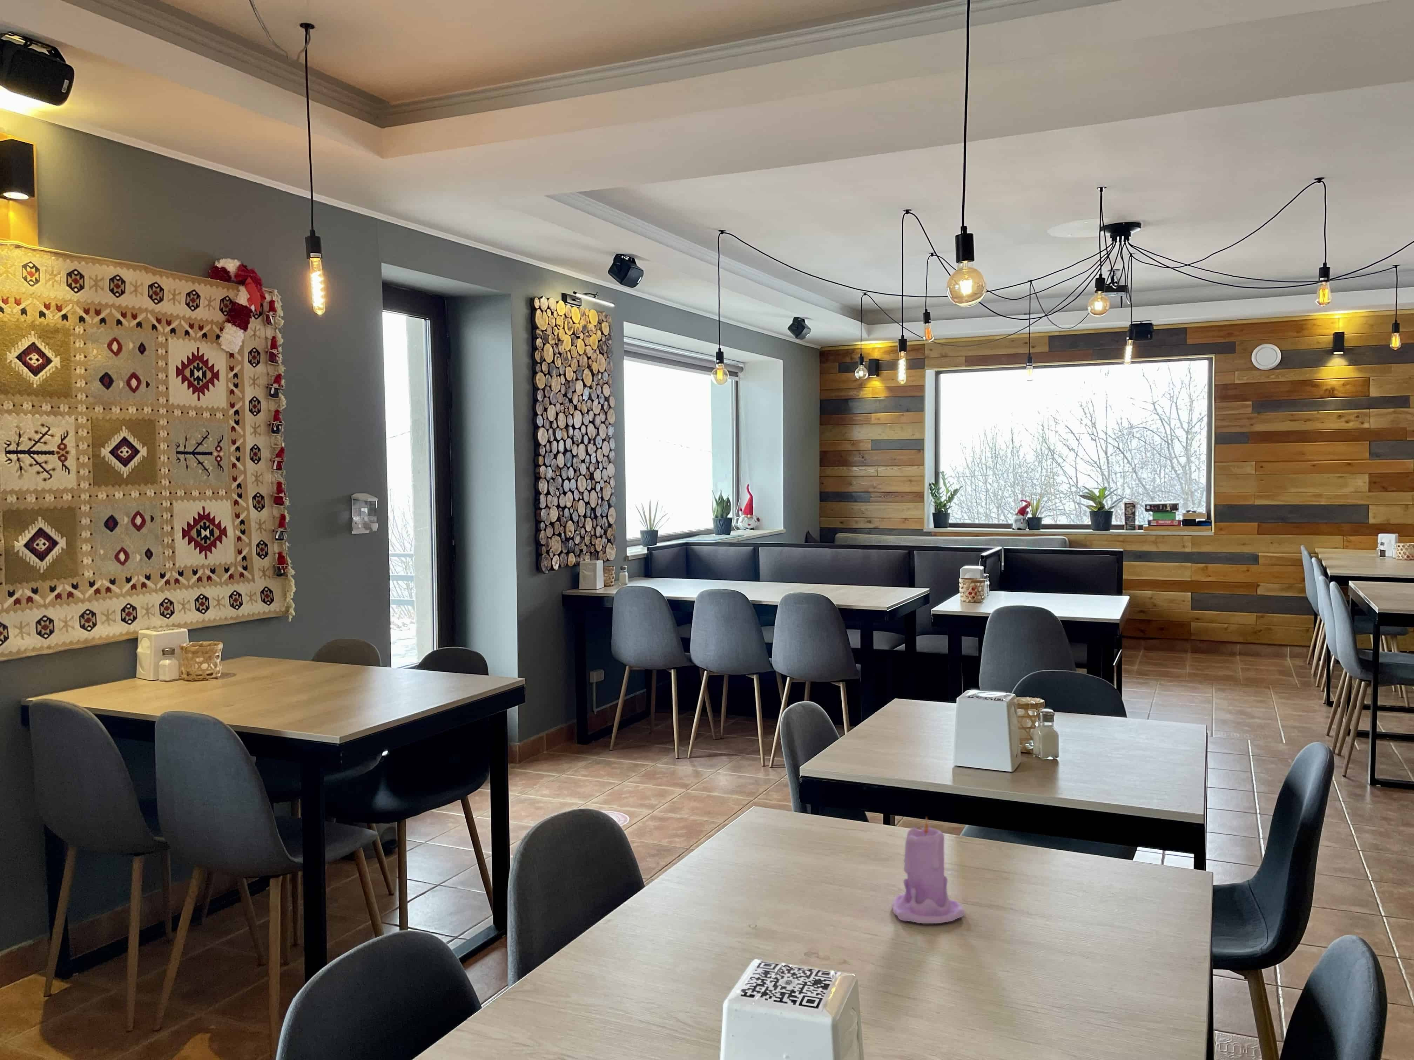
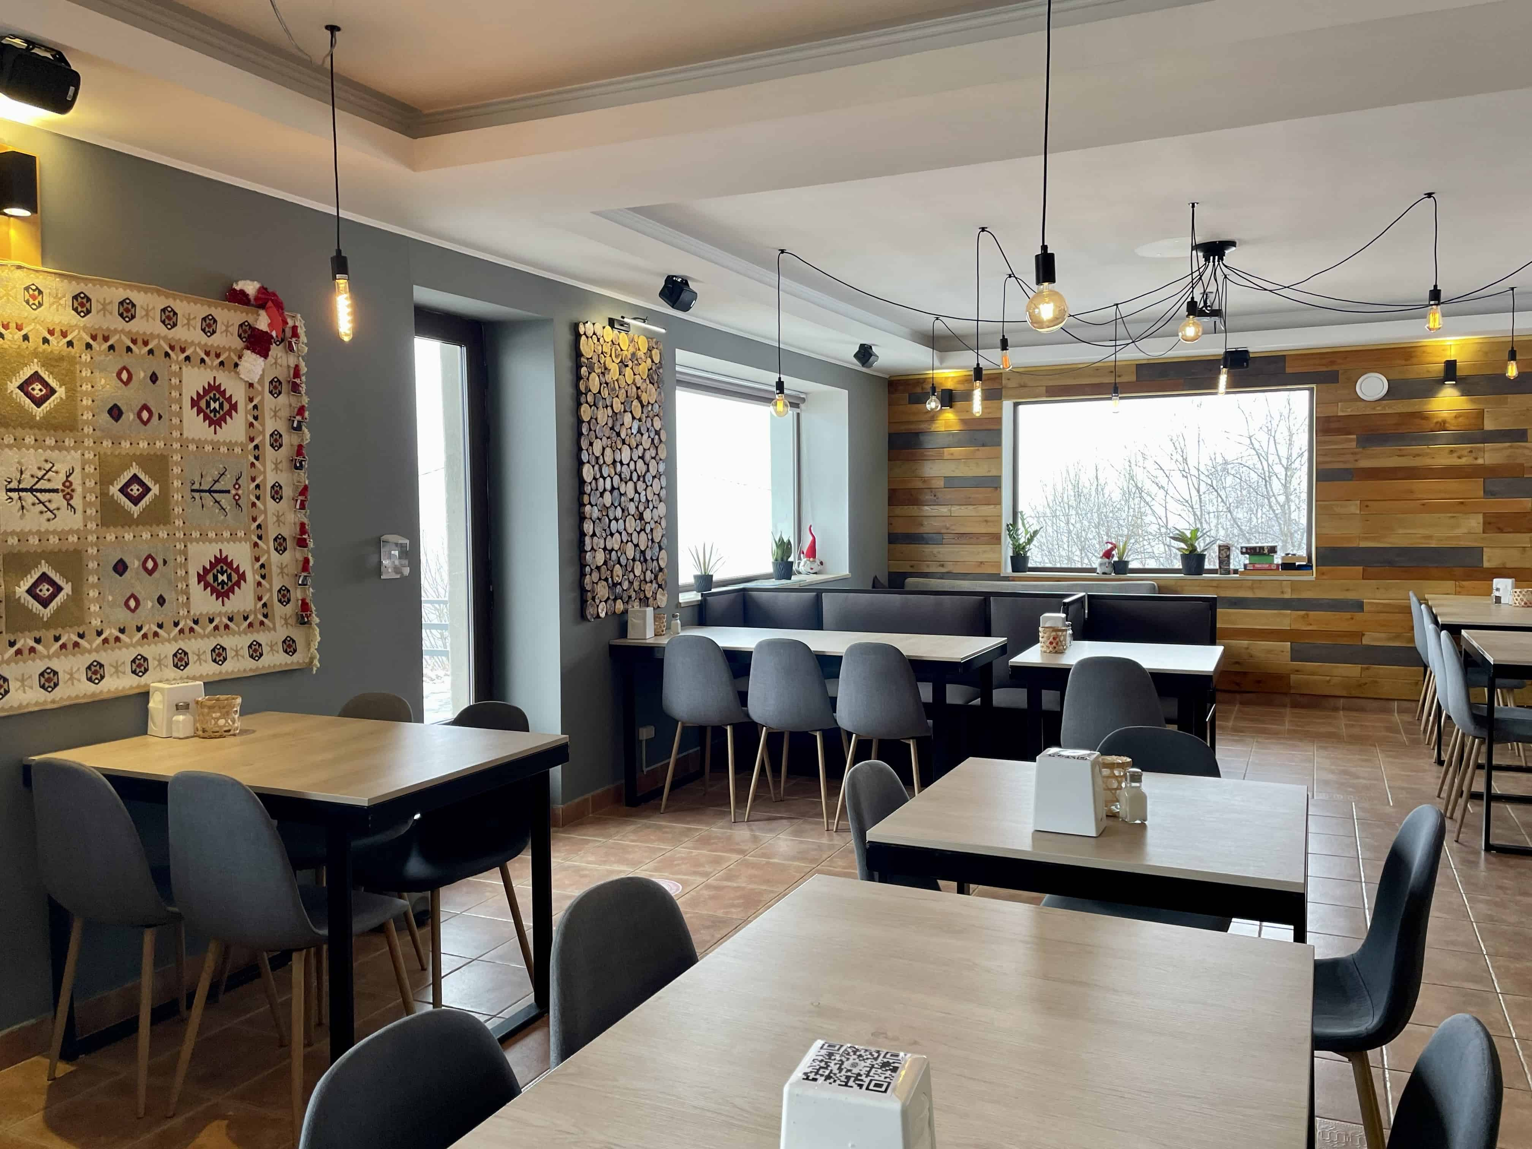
- candle [892,817,965,924]
